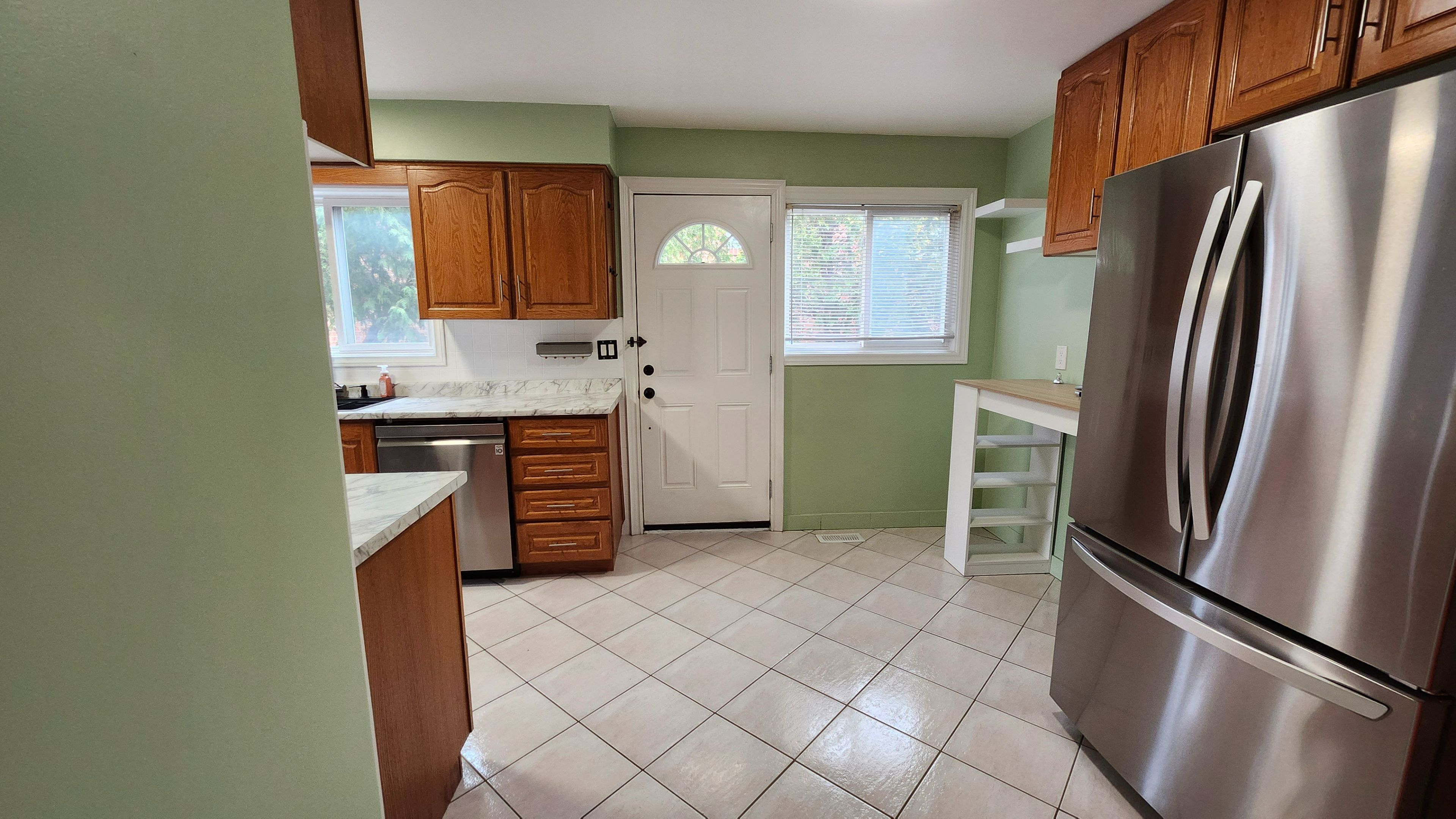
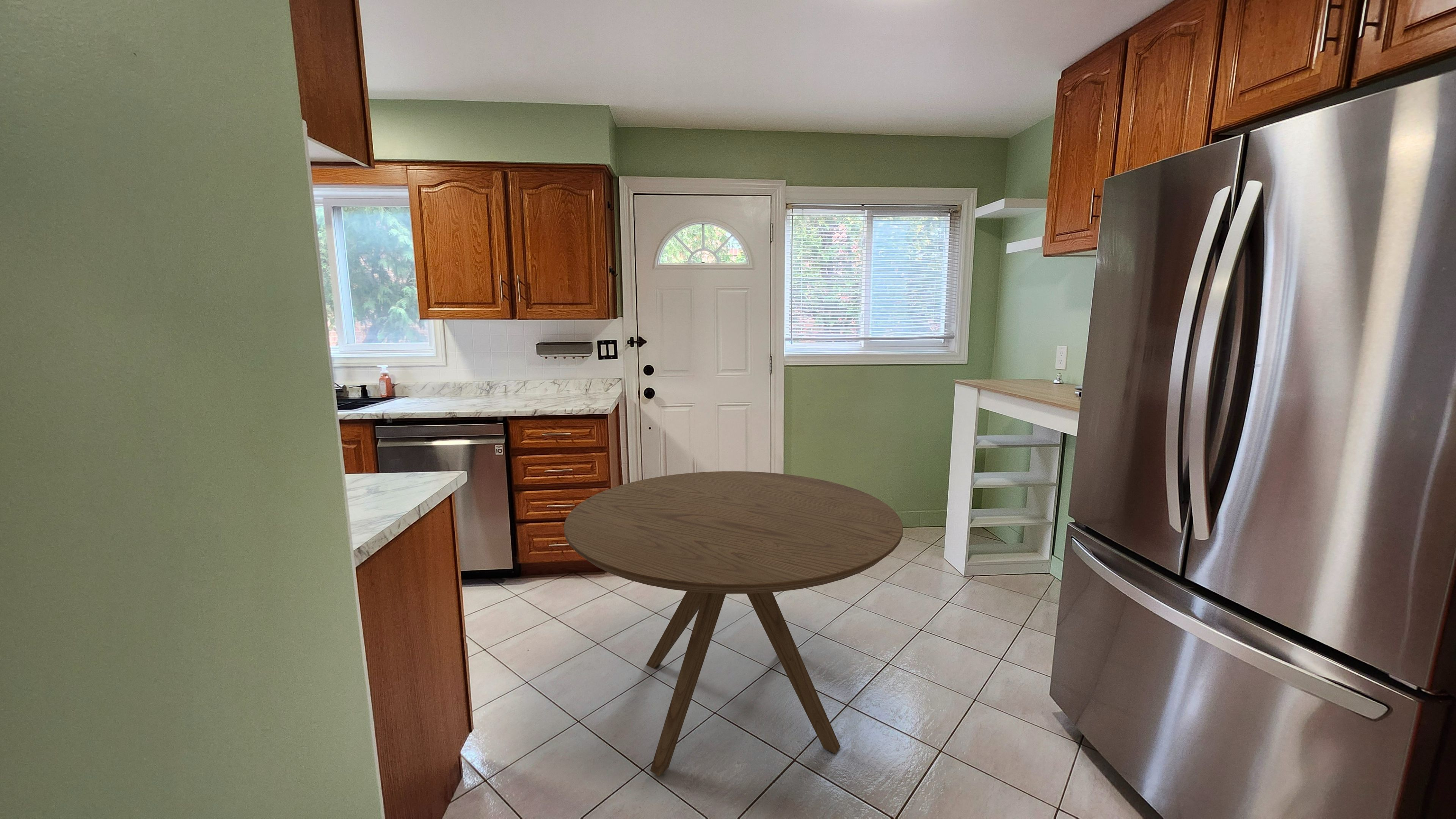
+ dining table [563,471,903,777]
